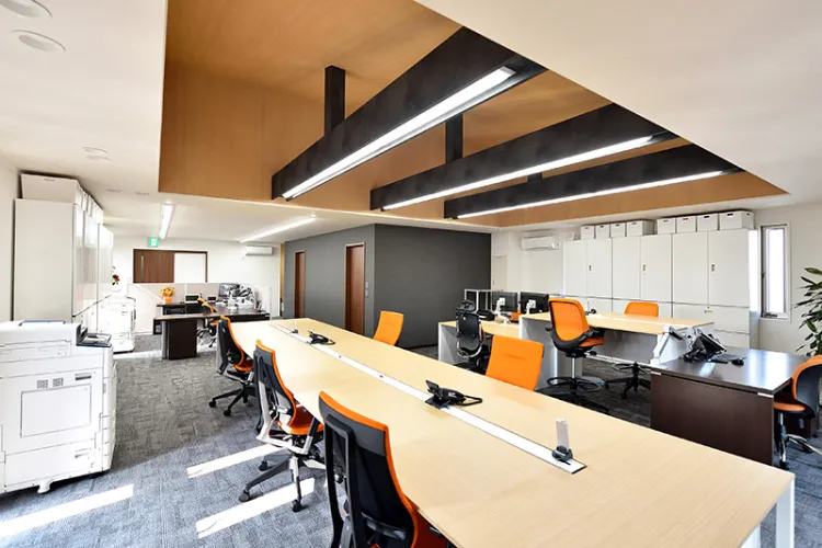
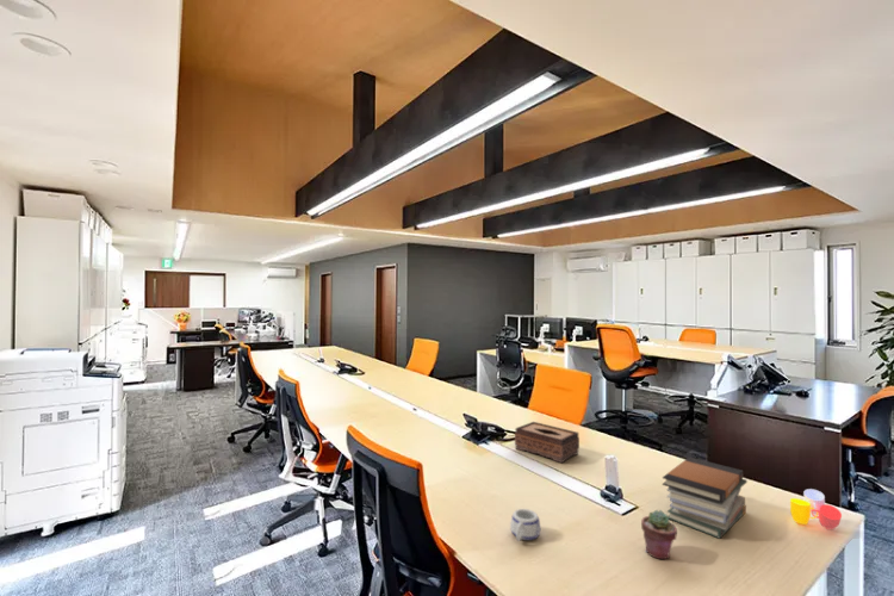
+ mug [509,508,541,542]
+ tissue box [514,421,581,464]
+ book stack [662,455,749,540]
+ potted succulent [640,509,678,560]
+ cup [789,488,843,530]
